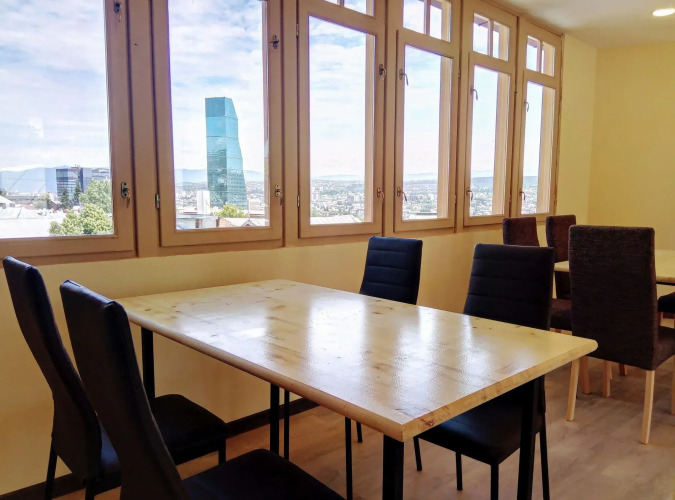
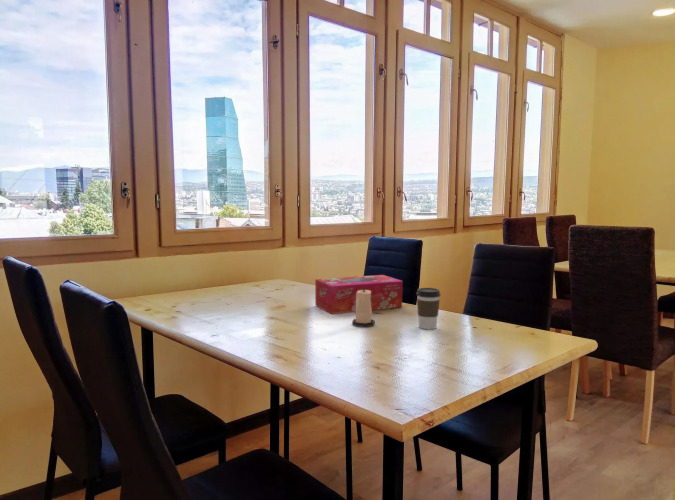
+ tissue box [314,274,404,315]
+ candle [351,288,376,328]
+ coffee cup [415,287,441,330]
